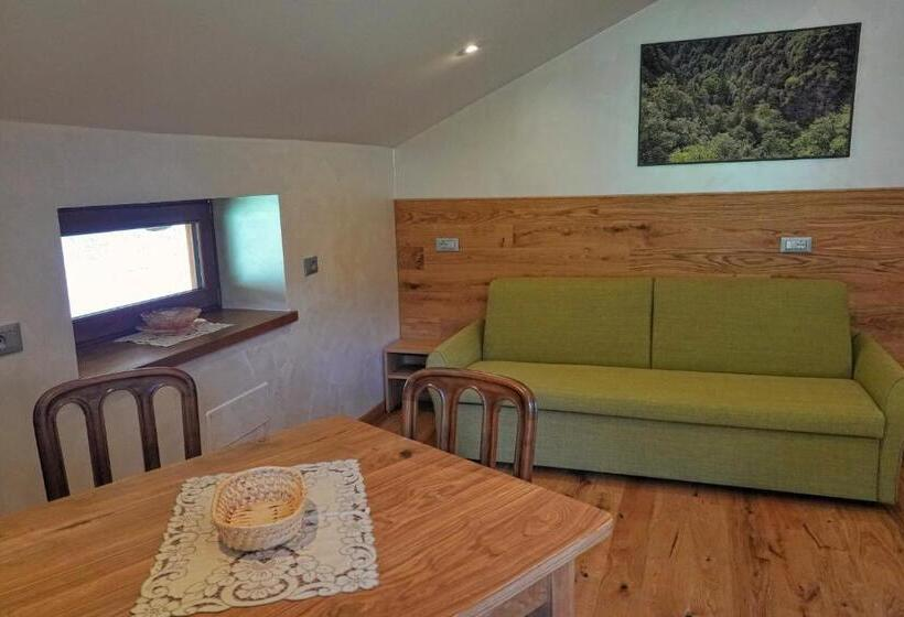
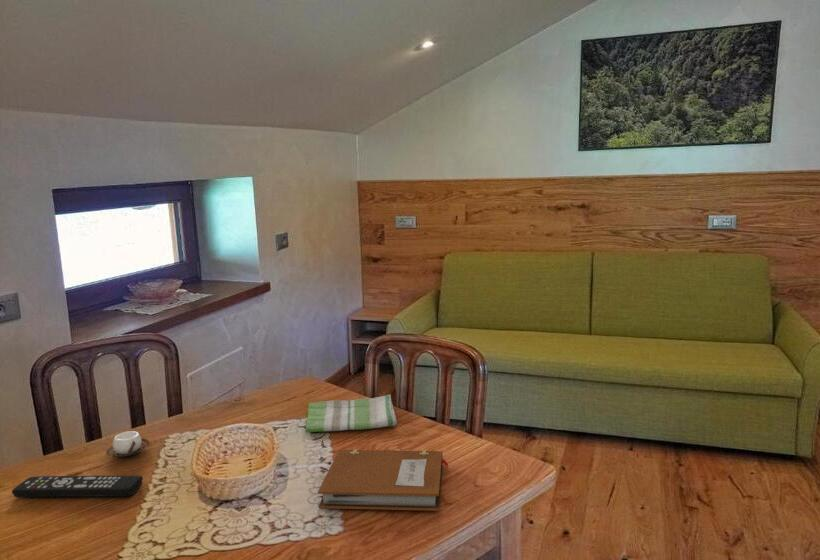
+ remote control [11,475,144,498]
+ cup [105,430,151,458]
+ dish towel [304,394,398,433]
+ notebook [317,449,449,512]
